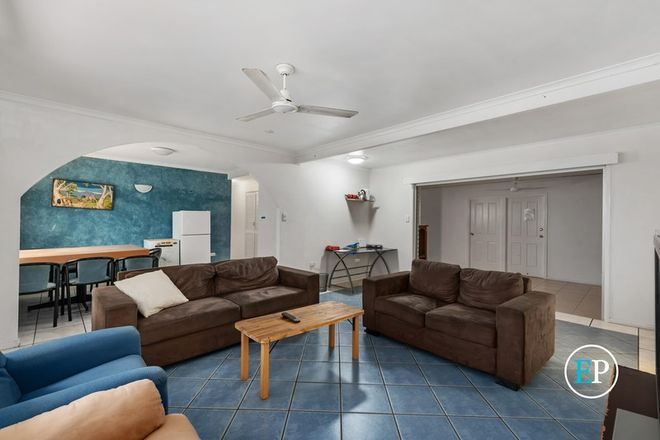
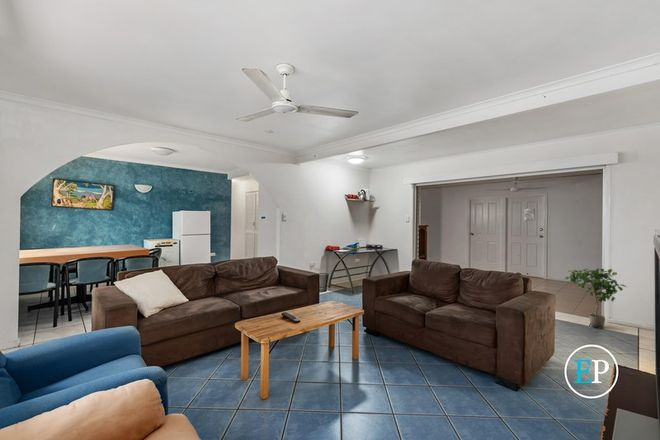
+ potted plant [564,268,627,330]
